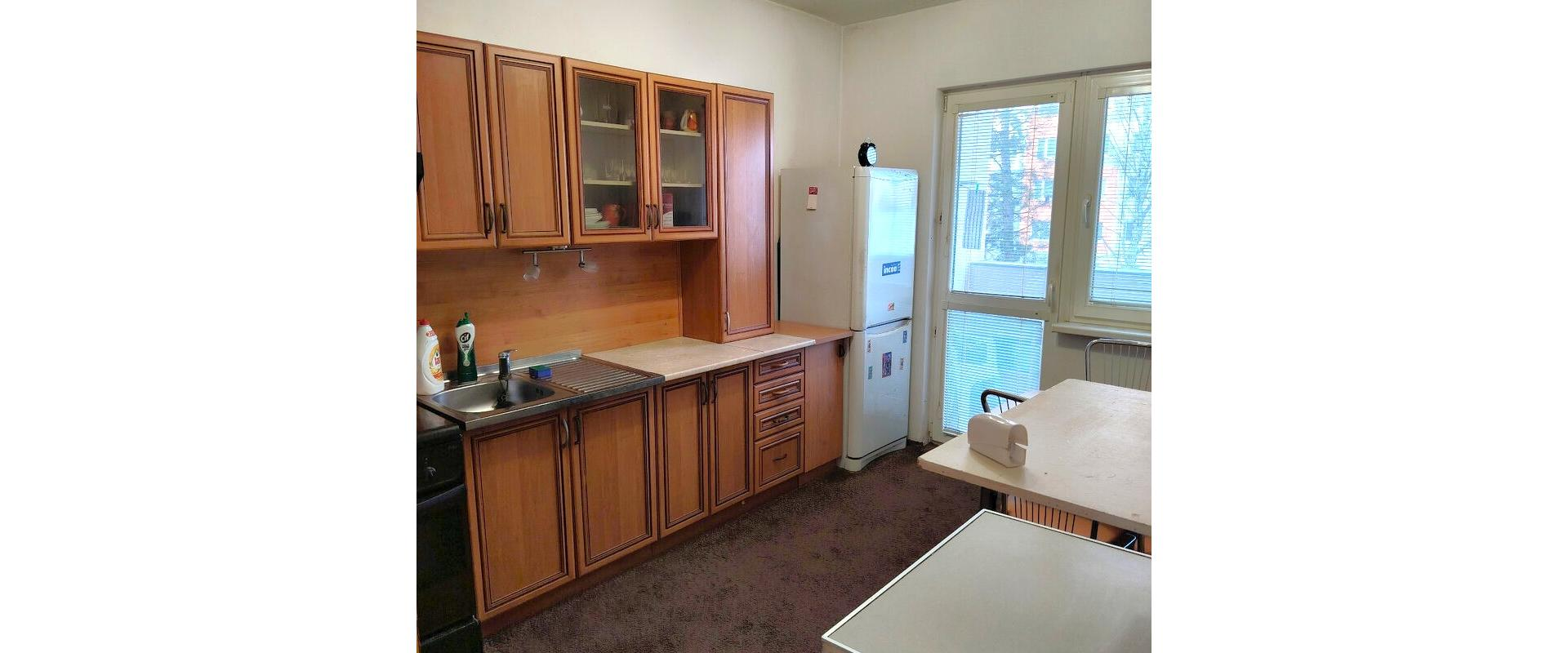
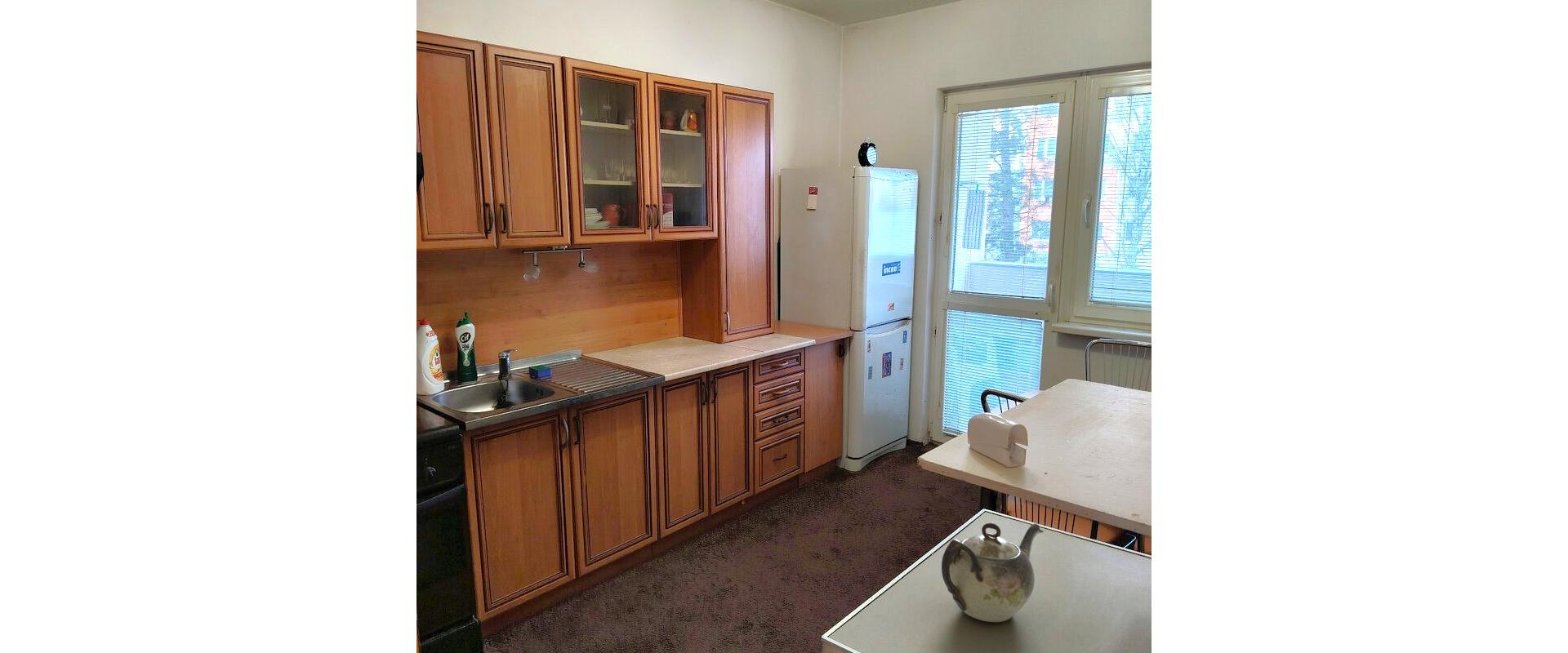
+ teapot [941,522,1044,623]
